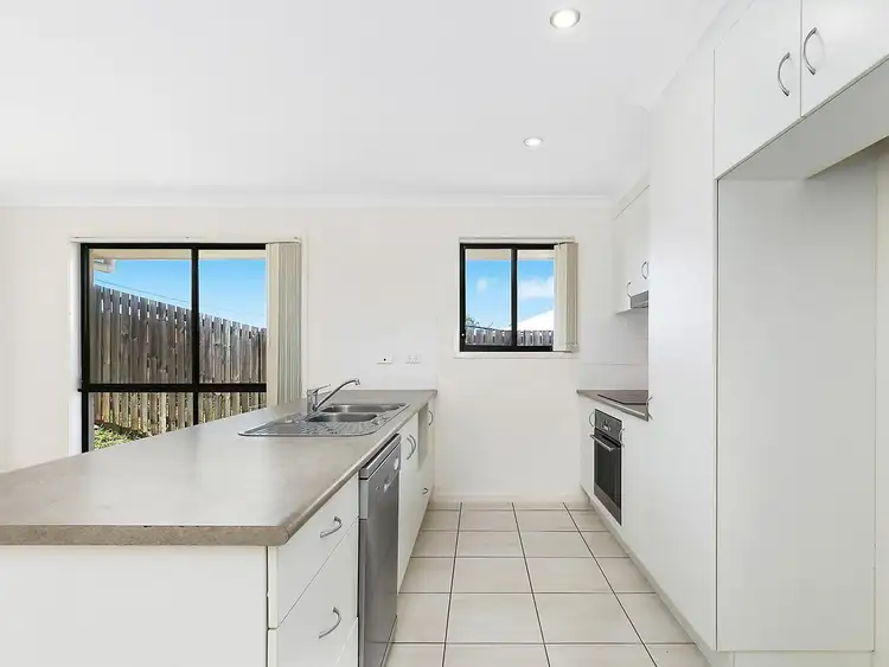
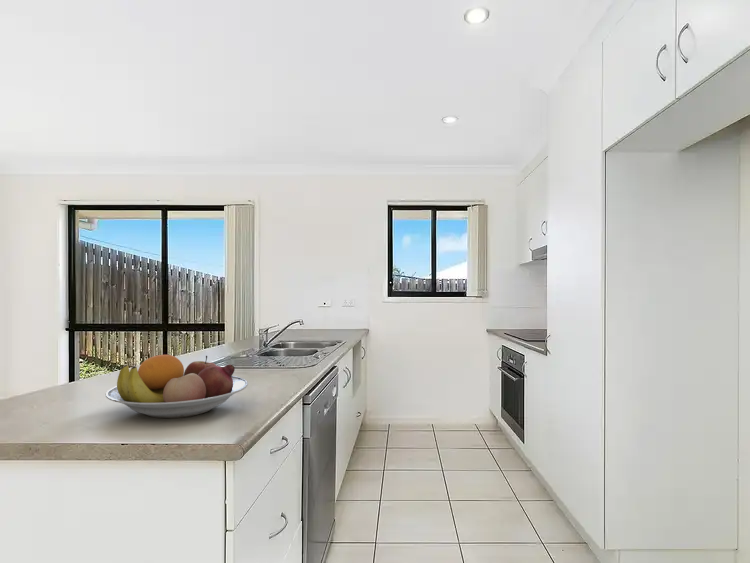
+ fruit bowl [105,354,249,419]
